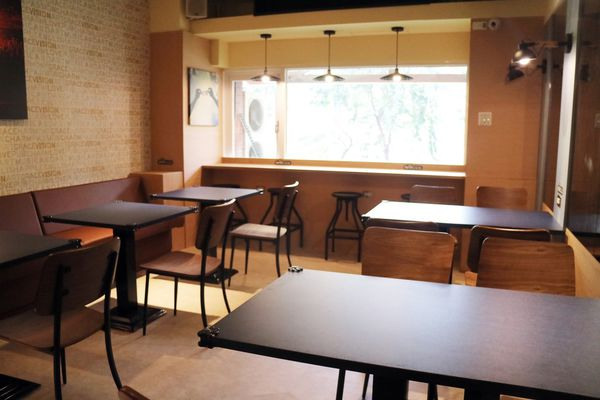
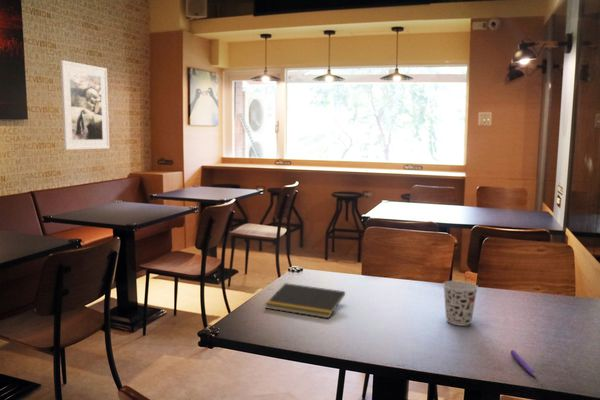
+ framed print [59,59,110,151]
+ notepad [264,282,346,319]
+ pen [510,349,536,377]
+ cup [442,280,479,327]
